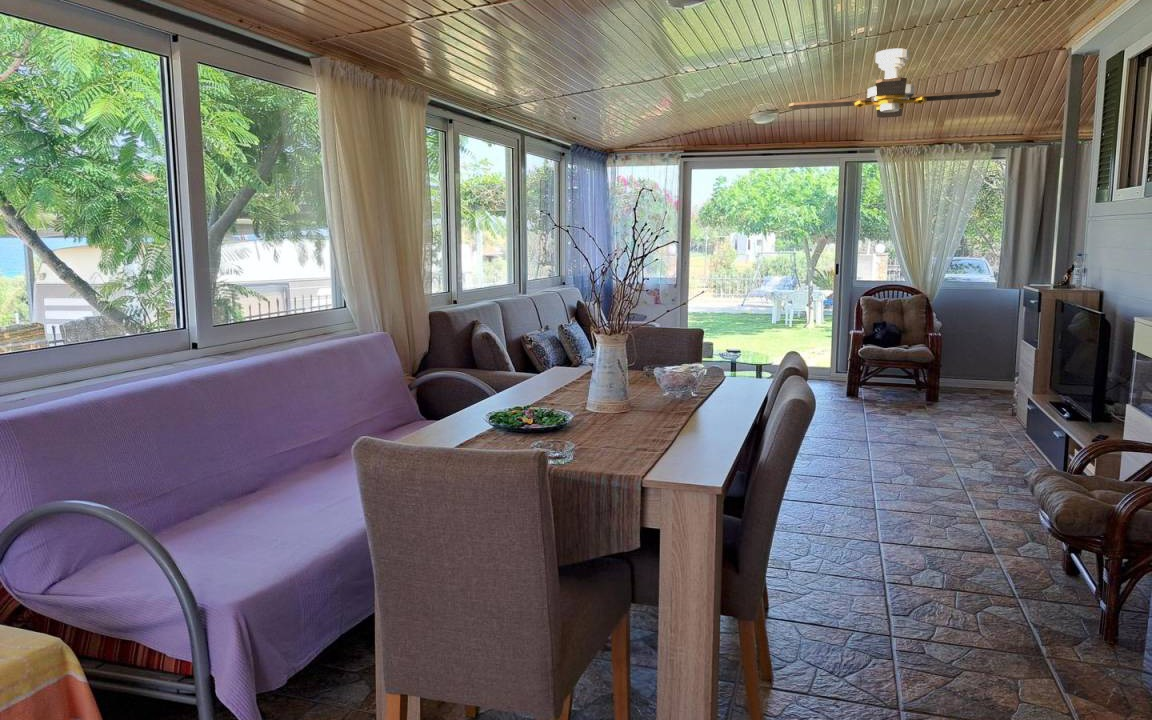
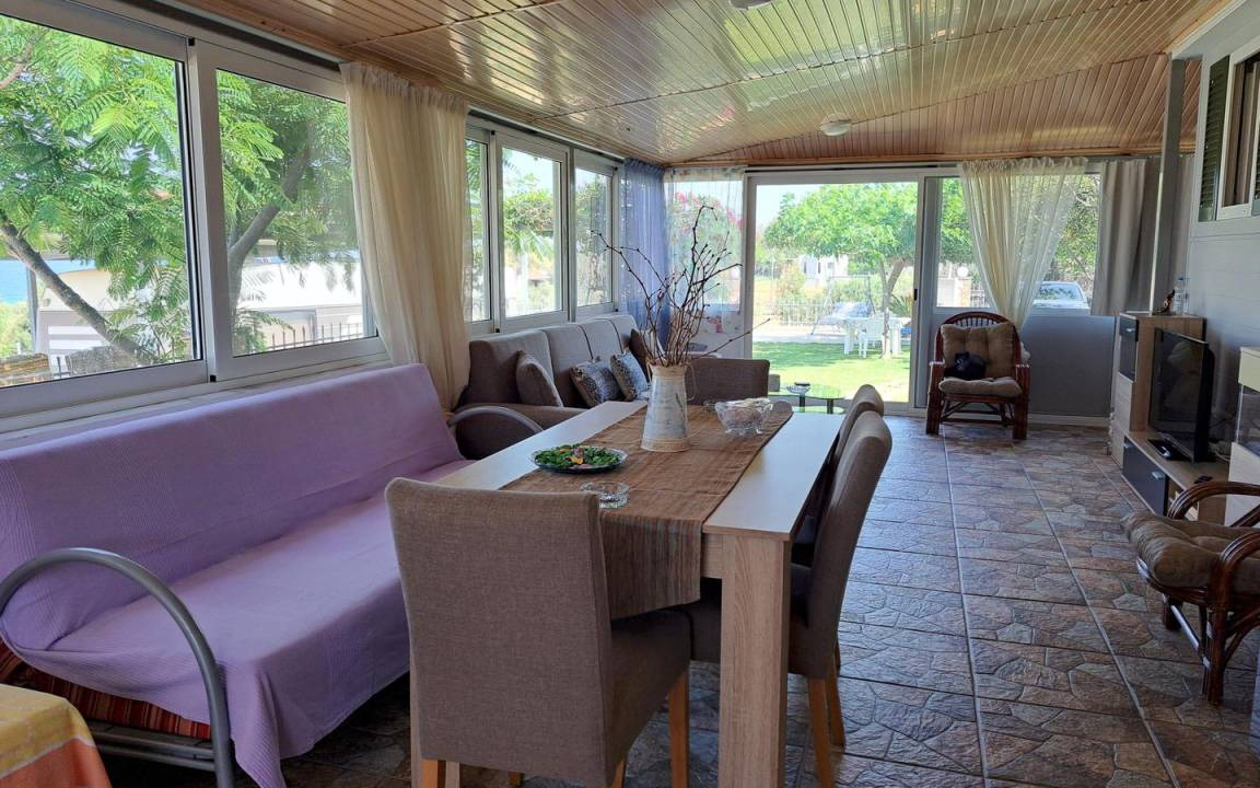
- ceiling fan [788,48,1002,119]
